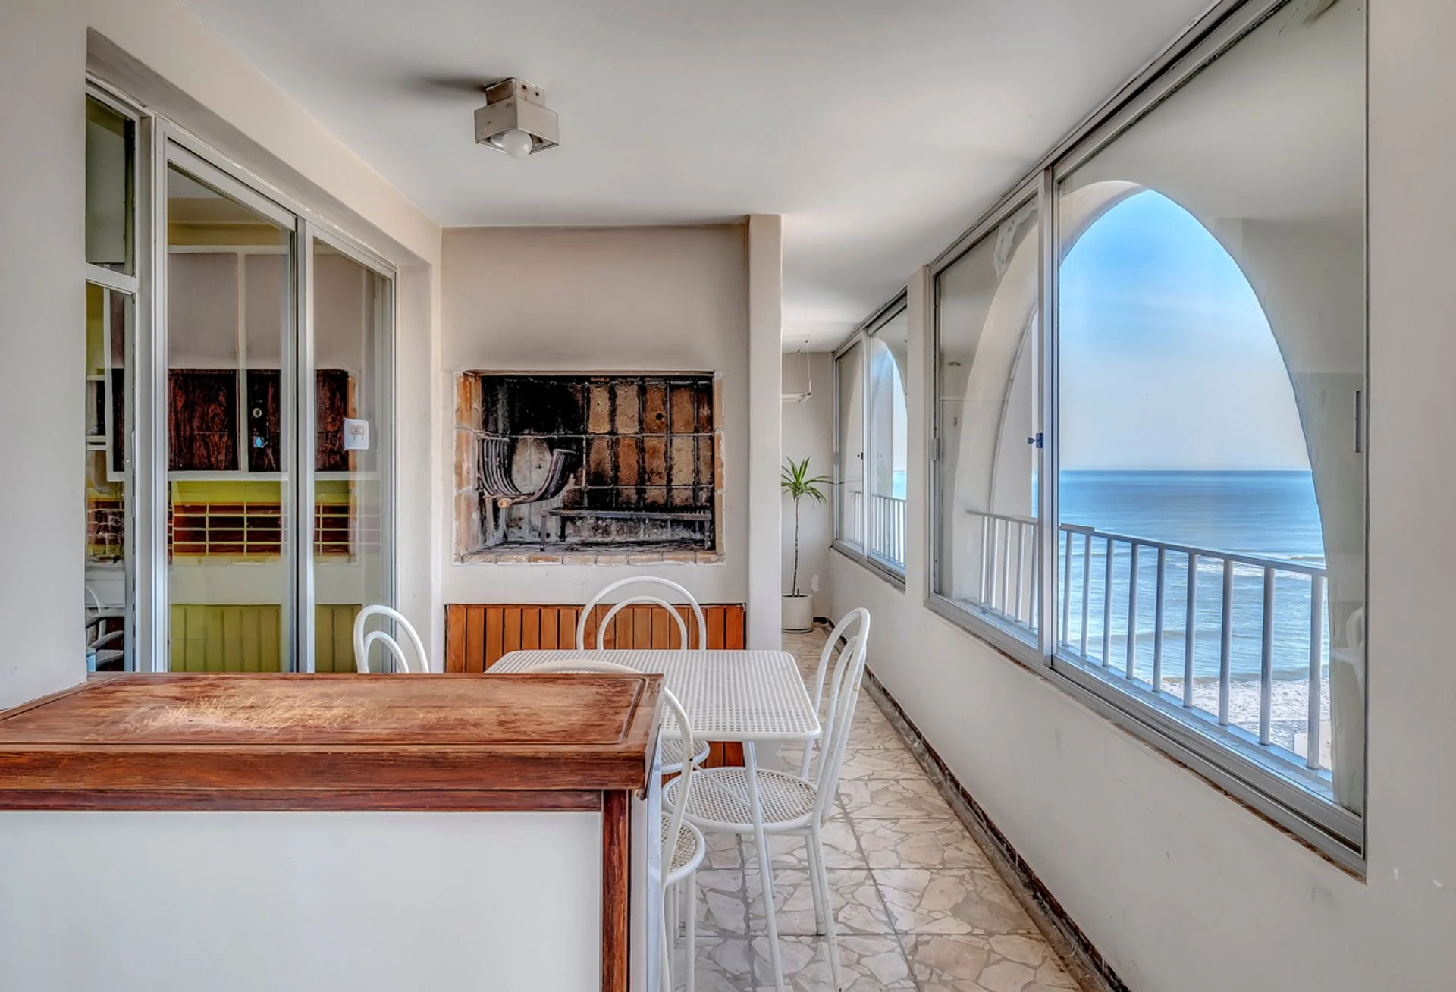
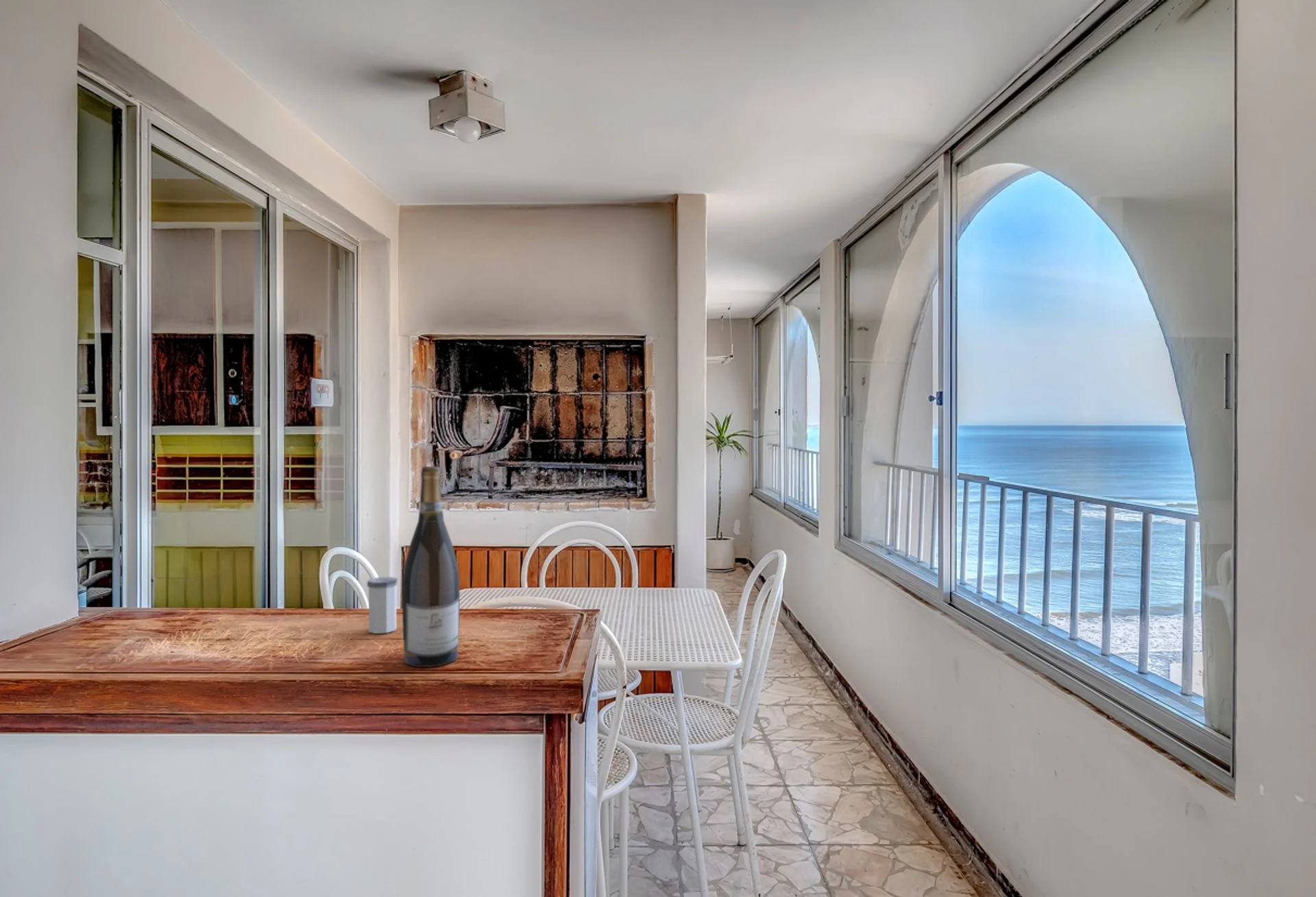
+ salt shaker [367,576,398,634]
+ wine bottle [402,466,461,668]
